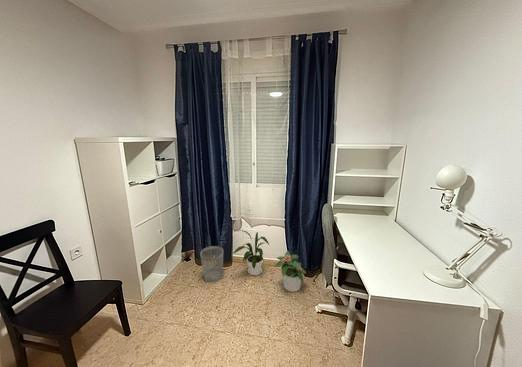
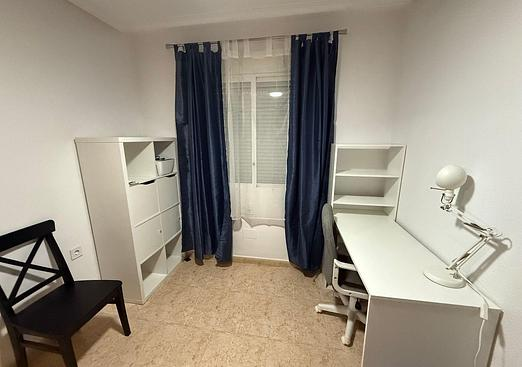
- wastebasket [199,245,224,283]
- potted plant [274,250,307,293]
- house plant [231,229,270,276]
